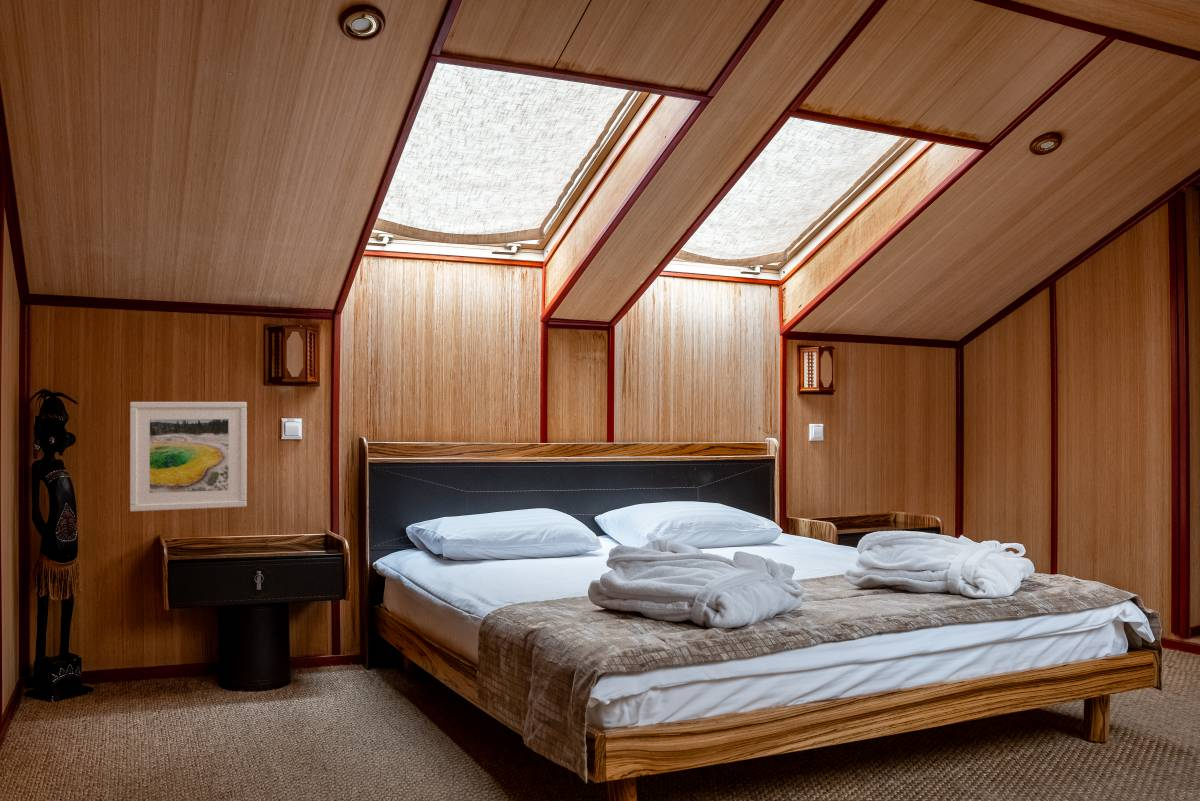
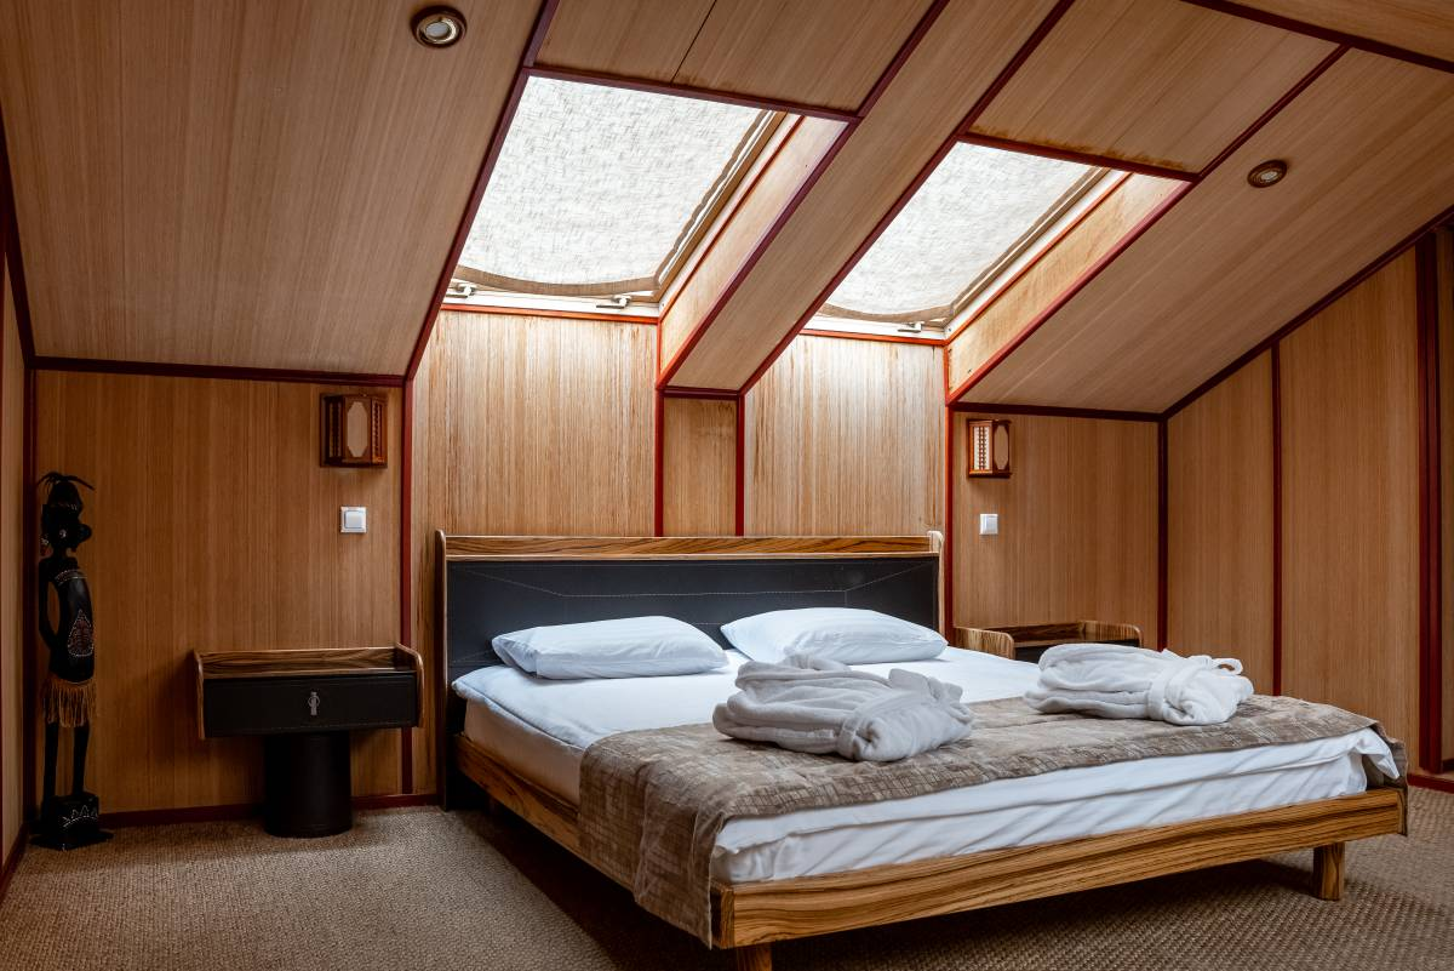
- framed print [129,401,248,512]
